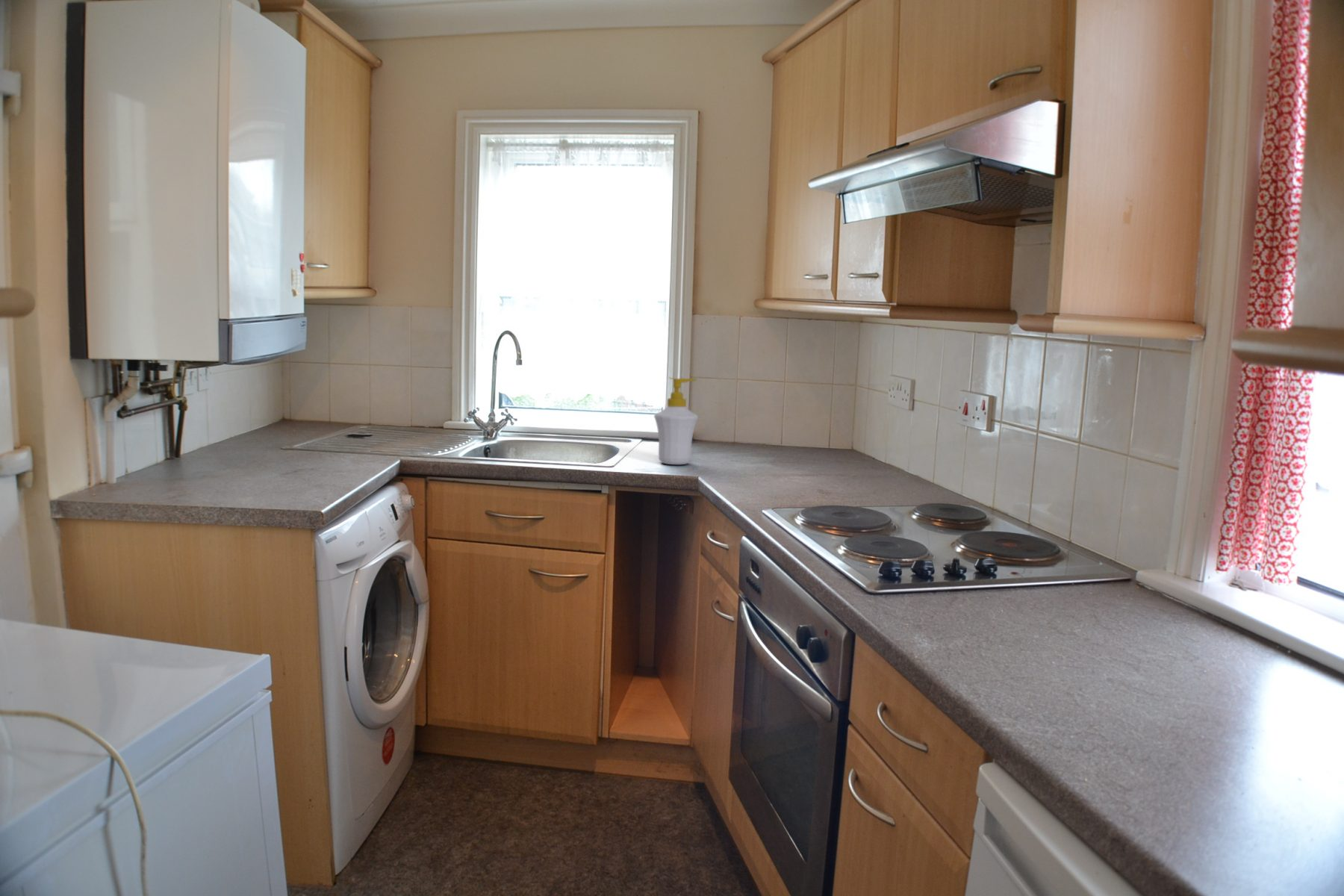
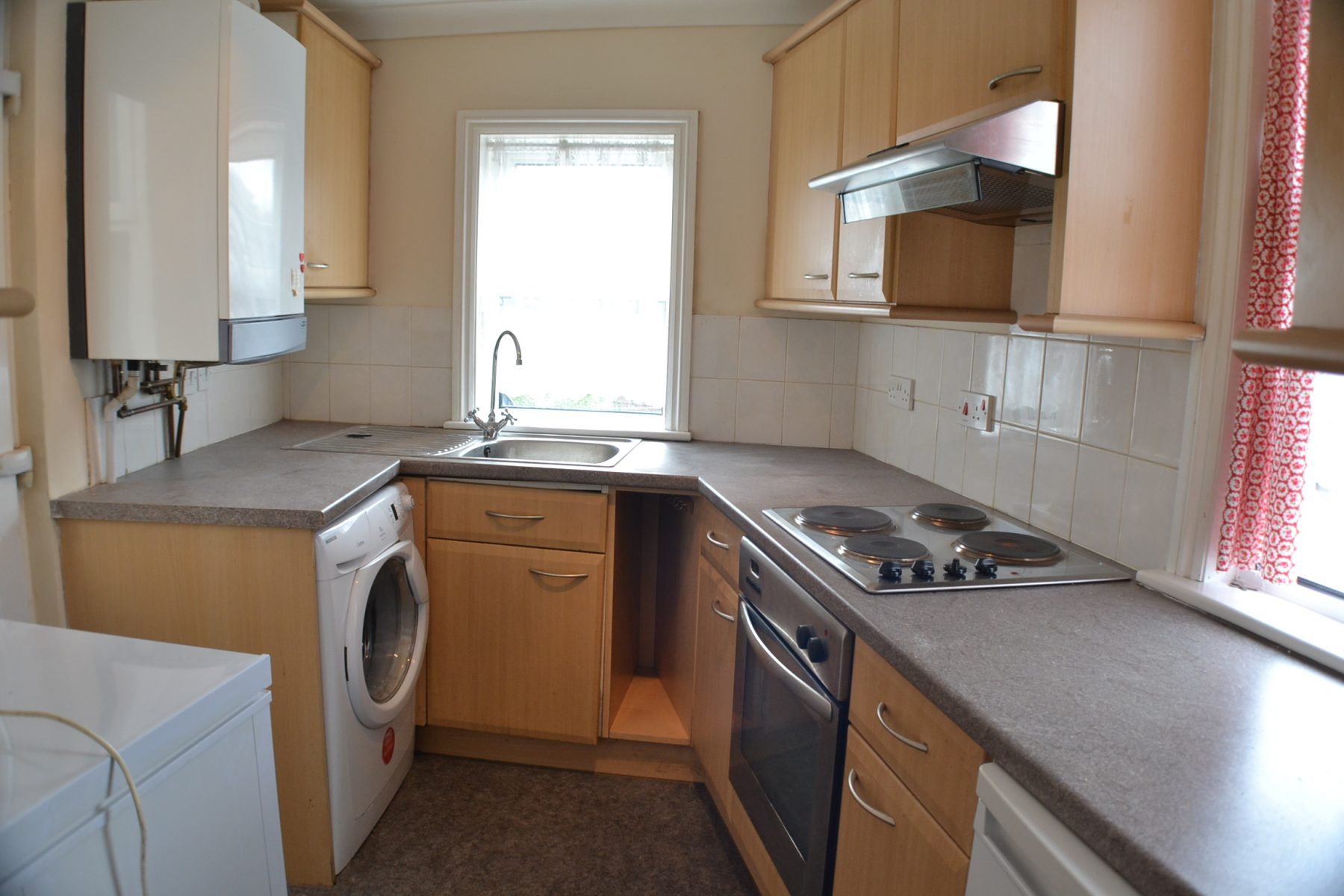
- soap bottle [653,376,699,465]
